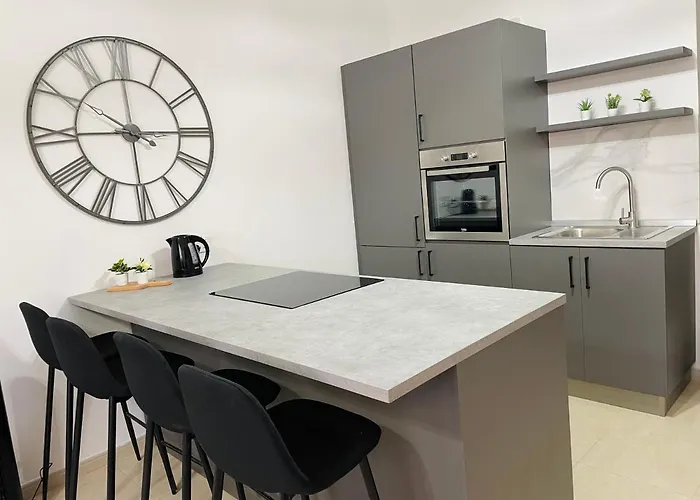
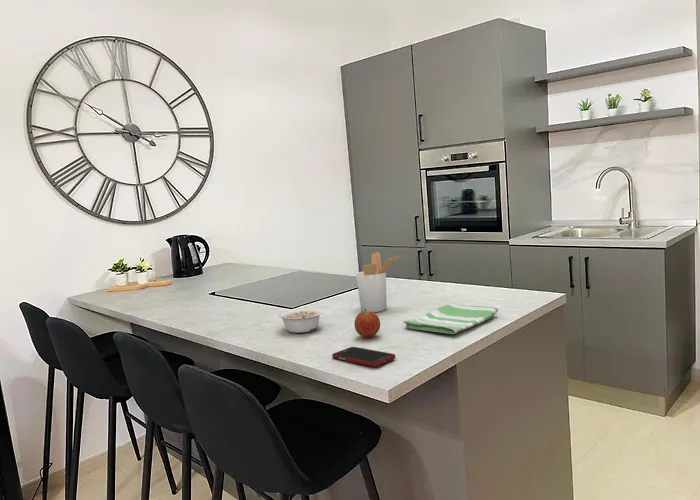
+ cell phone [331,346,397,368]
+ legume [278,308,324,334]
+ utensil holder [355,251,401,313]
+ dish towel [403,303,499,335]
+ fruit [353,309,381,339]
